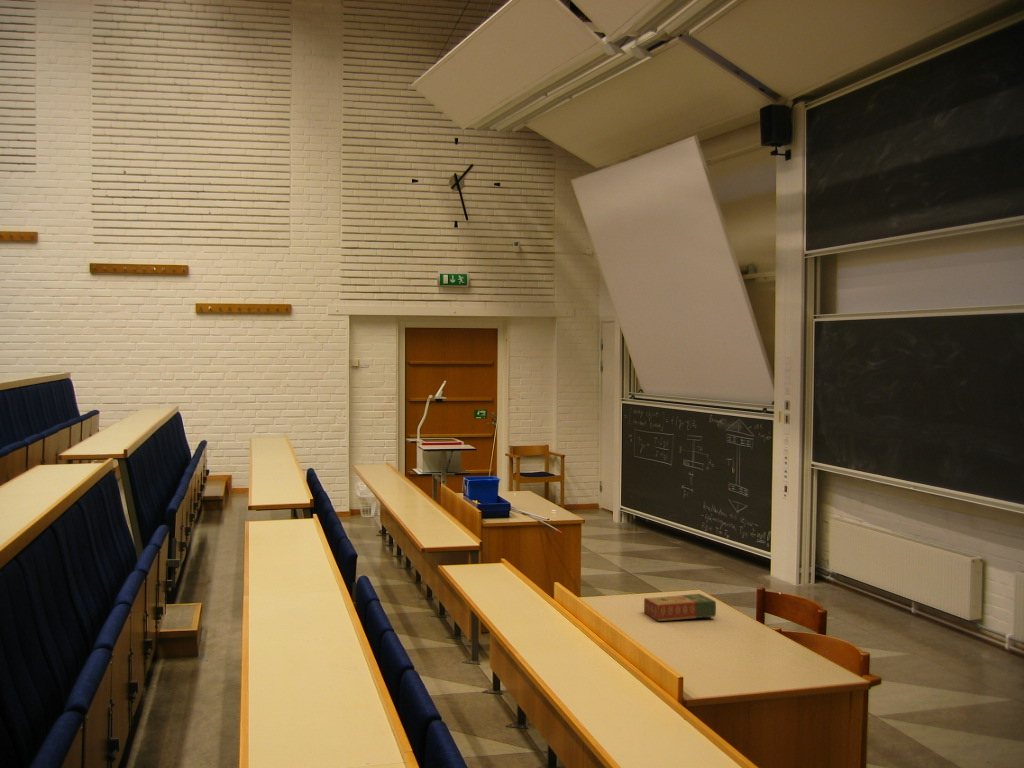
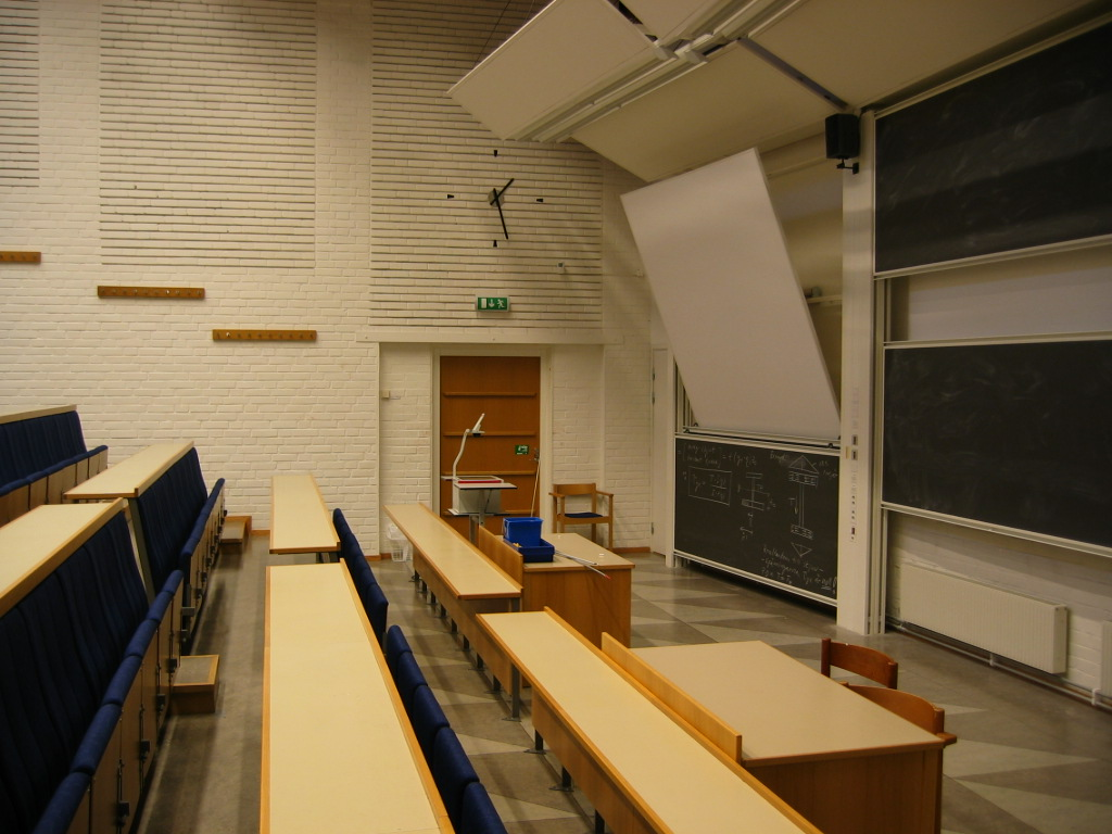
- book [643,593,717,622]
